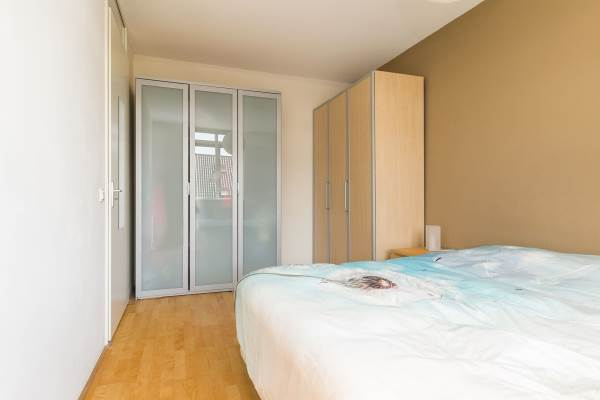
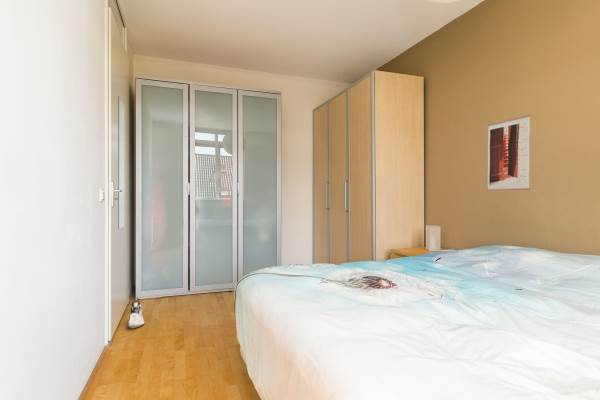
+ wall art [486,114,531,192]
+ shoe [126,299,145,329]
